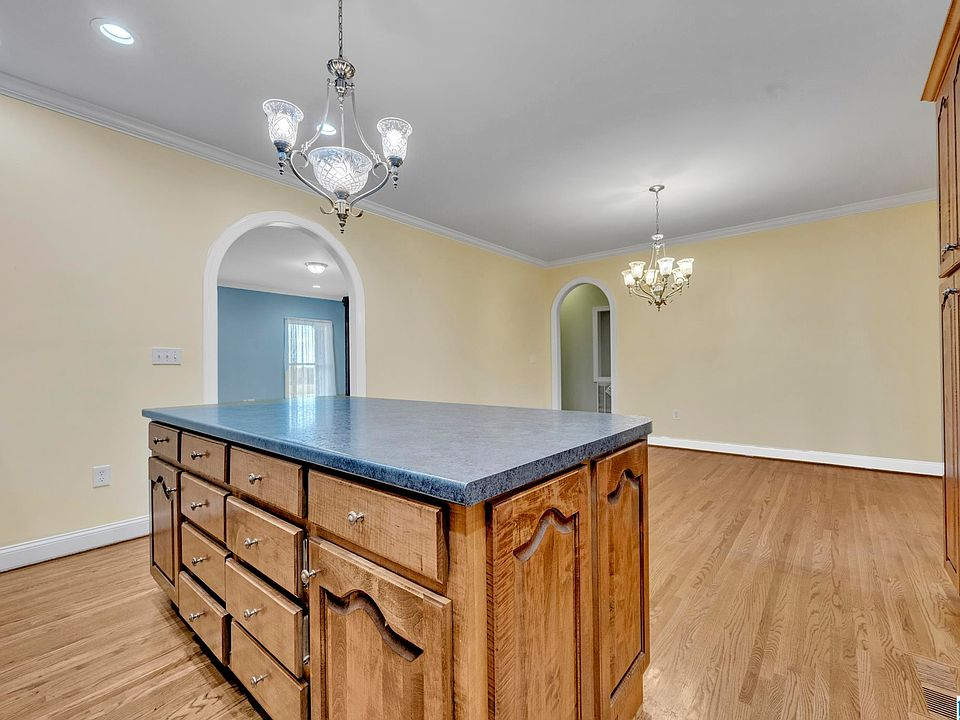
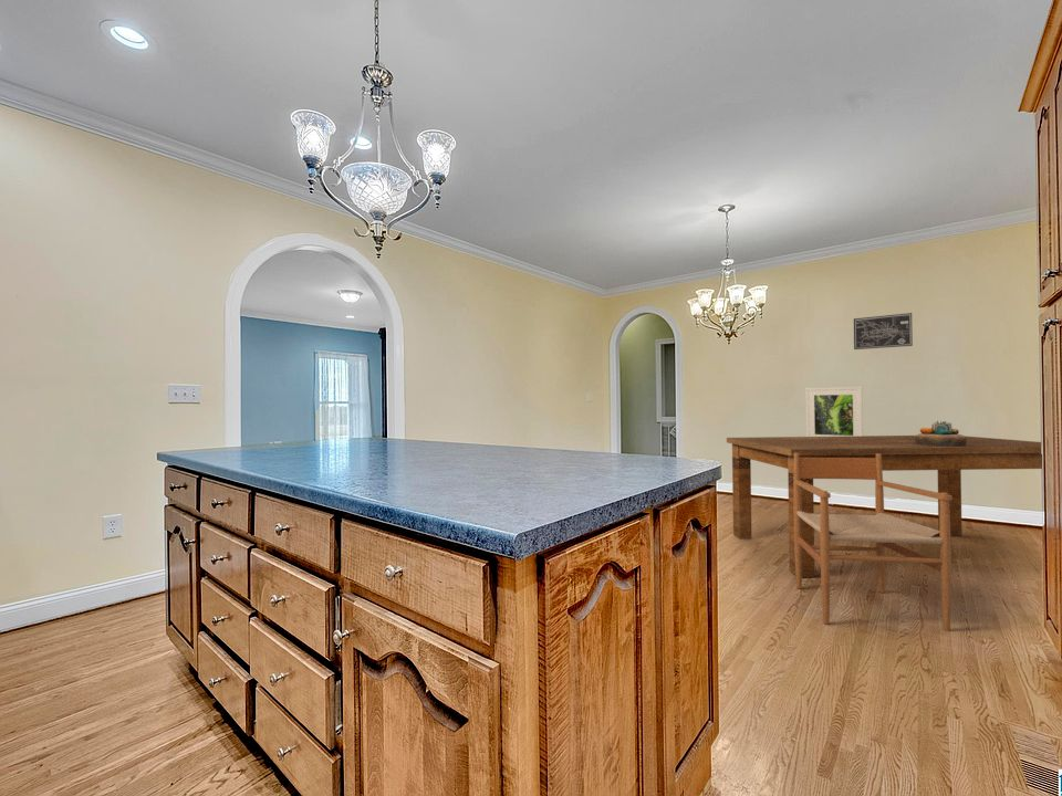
+ dining table [726,434,1043,578]
+ chair [793,453,952,632]
+ wall art [853,312,914,350]
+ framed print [804,386,864,437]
+ decorative bowl [915,420,967,447]
